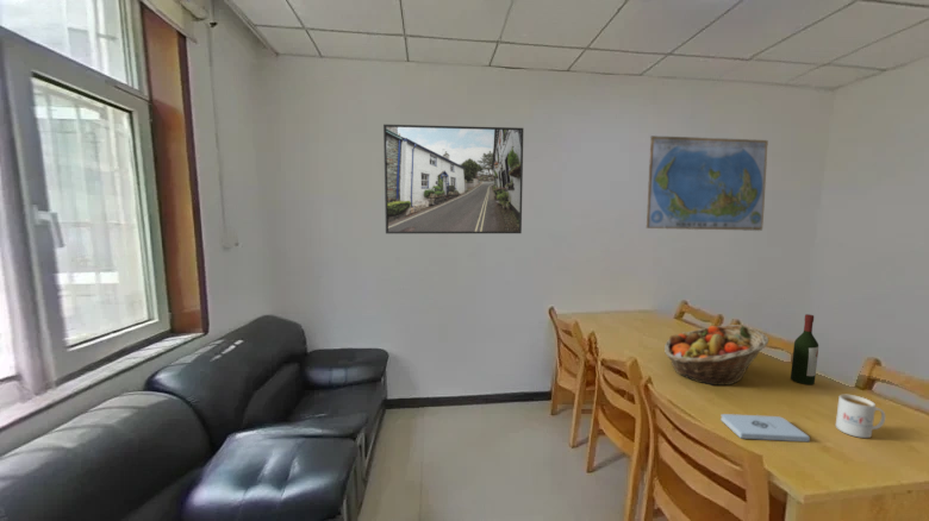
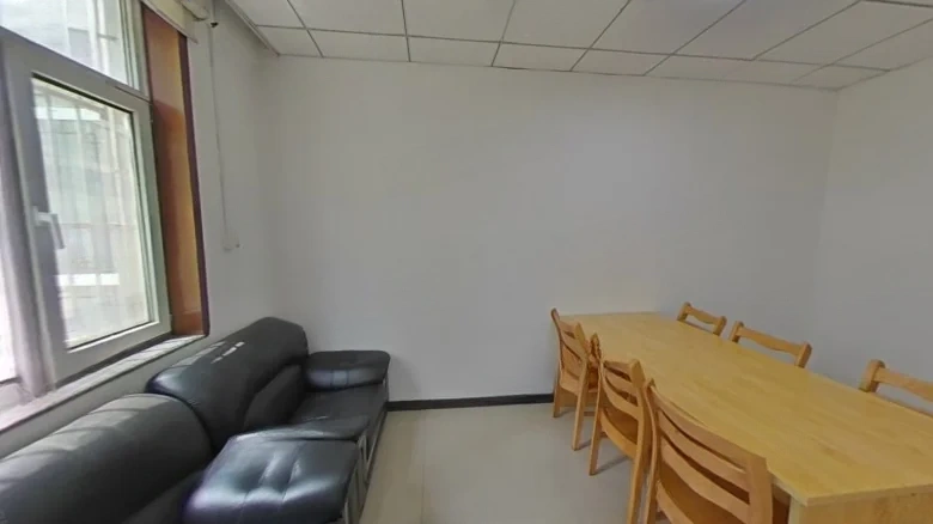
- notepad [719,413,811,442]
- world map [646,134,769,232]
- fruit basket [663,324,771,387]
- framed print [382,124,524,234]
- mug [835,394,886,439]
- wine bottle [790,313,819,385]
